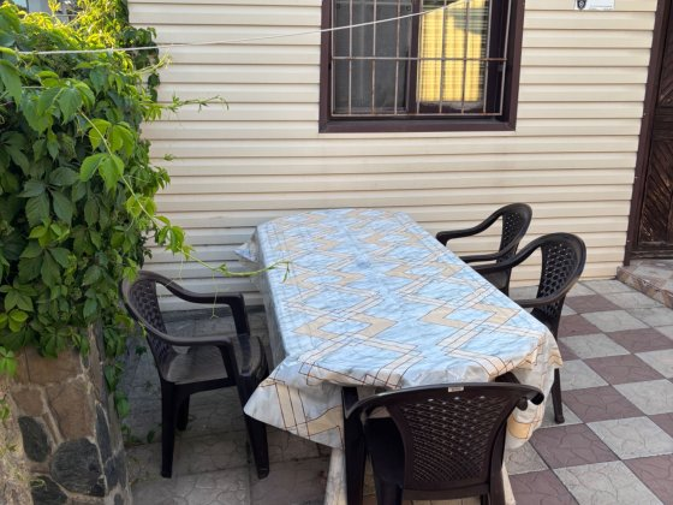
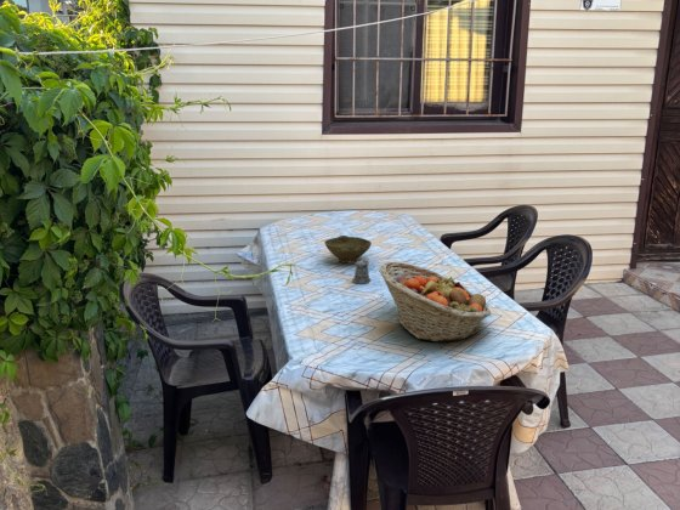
+ pepper shaker [347,259,372,285]
+ bowl [323,234,373,265]
+ fruit basket [378,261,492,342]
